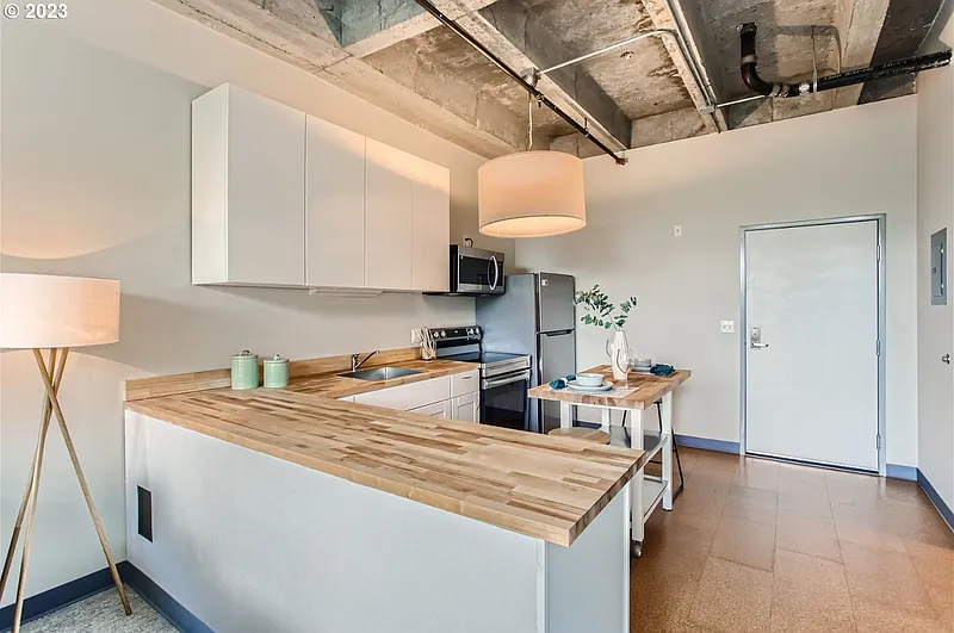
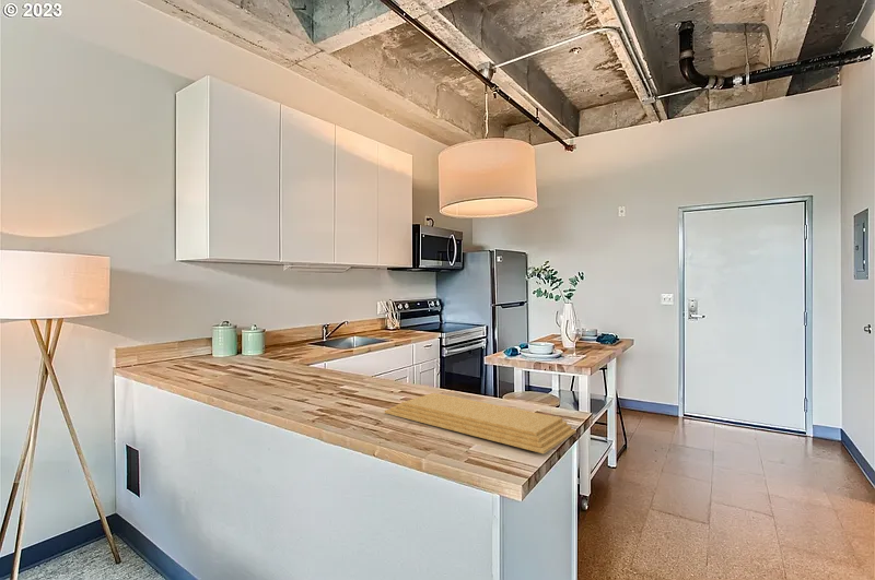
+ cutting board [384,392,578,454]
